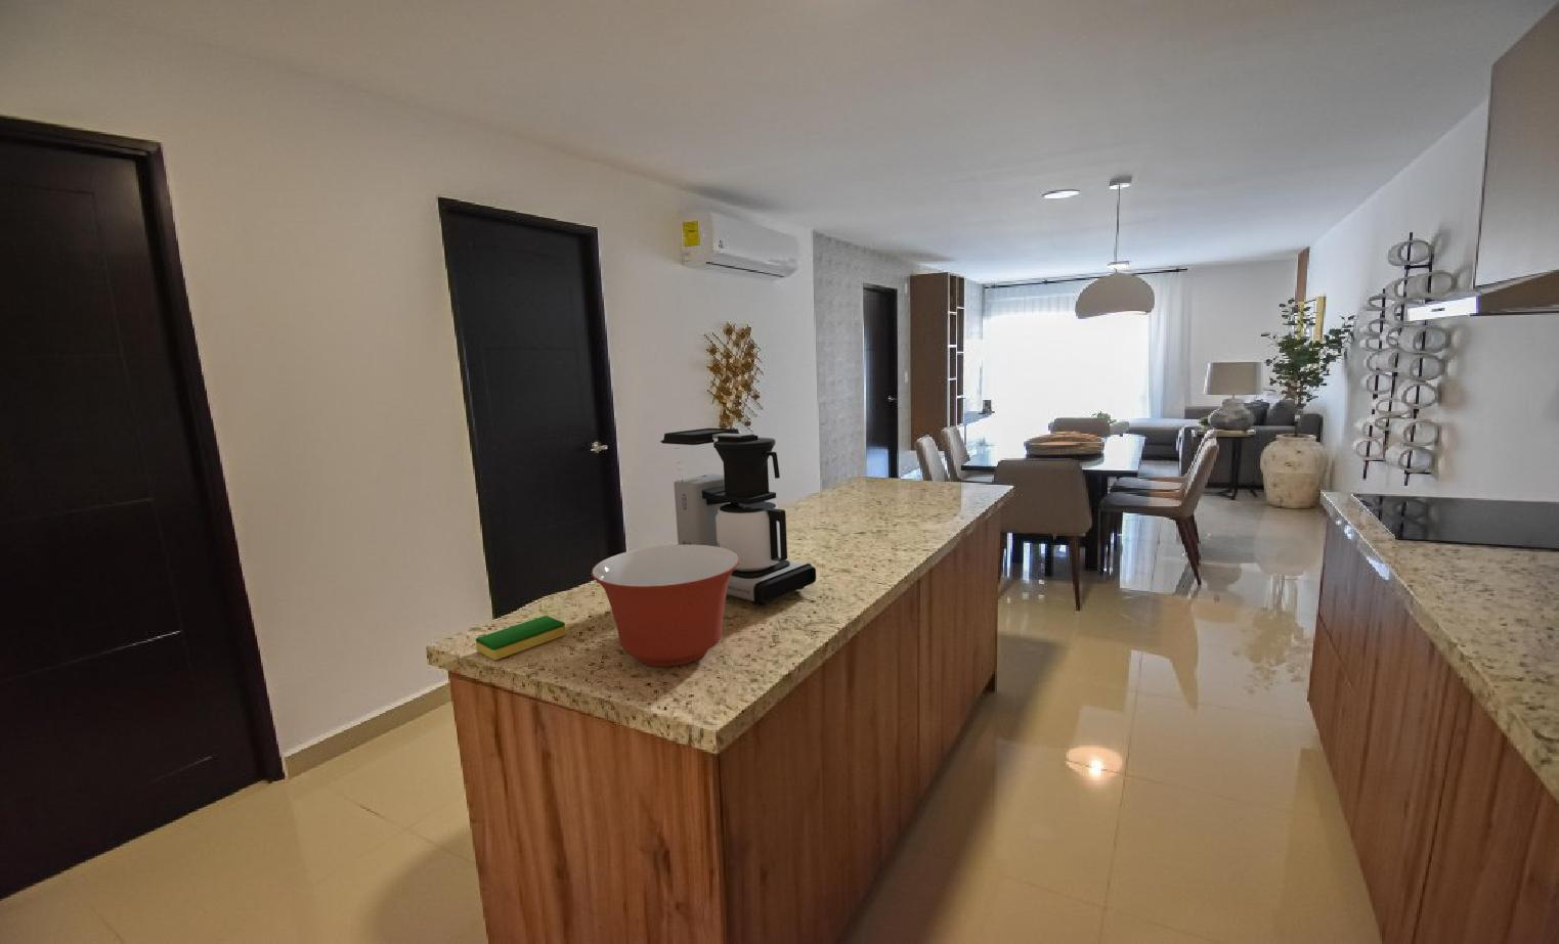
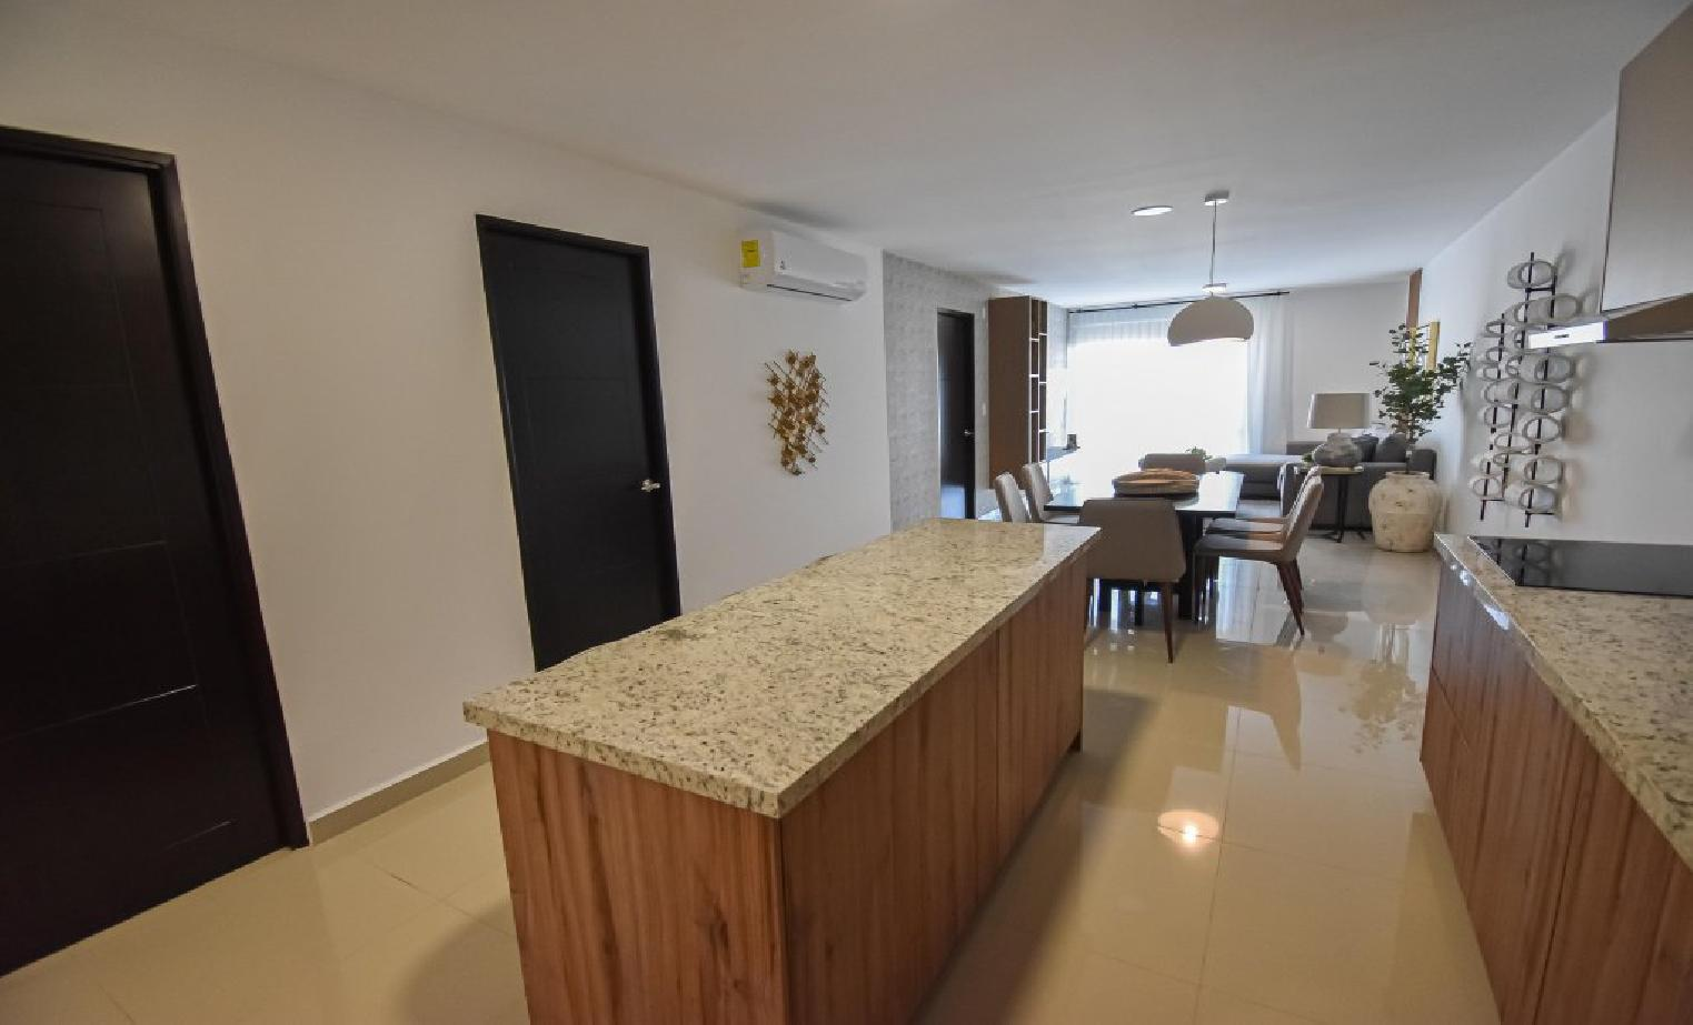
- coffee maker [659,427,817,608]
- dish sponge [474,614,567,661]
- mixing bowl [590,544,741,668]
